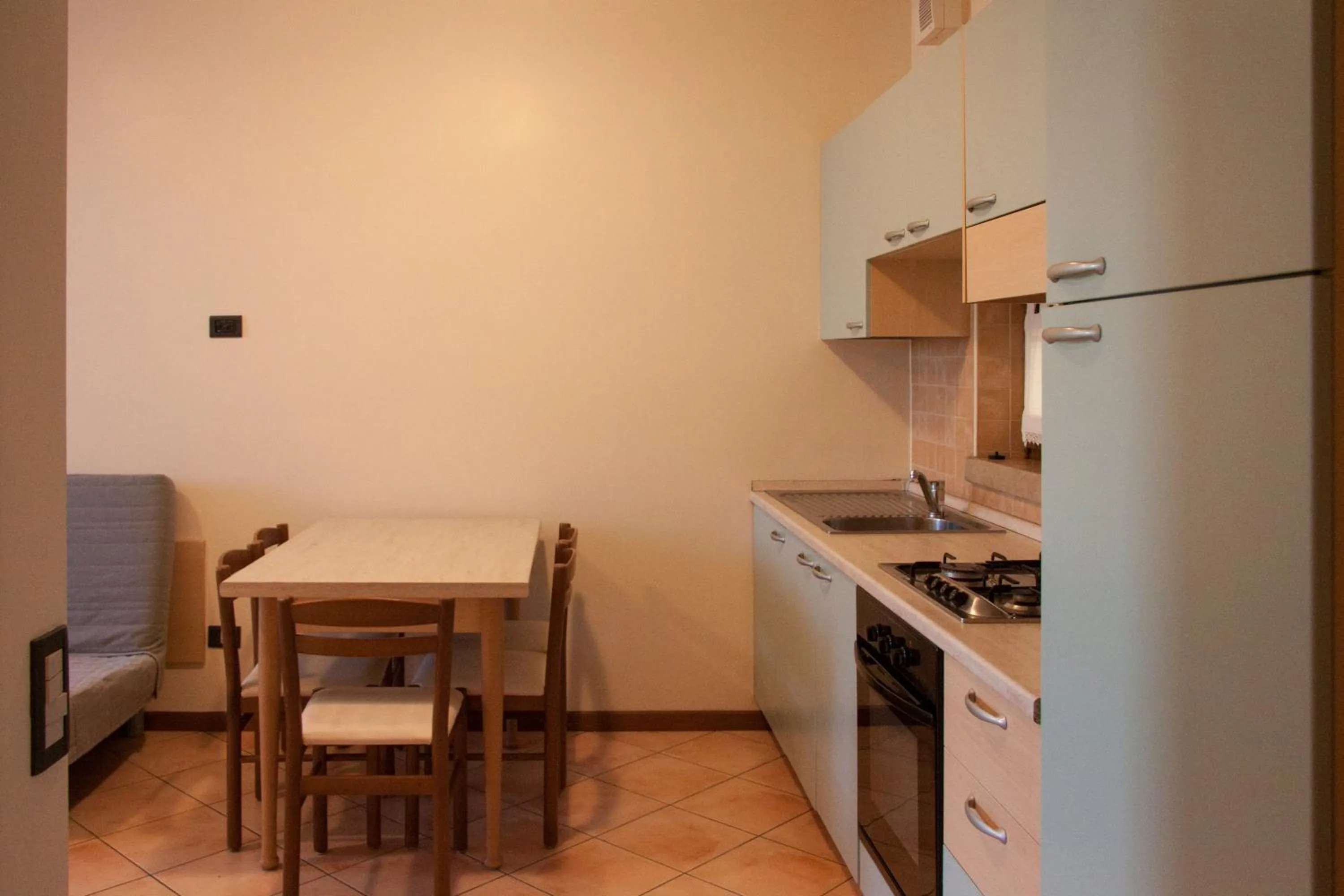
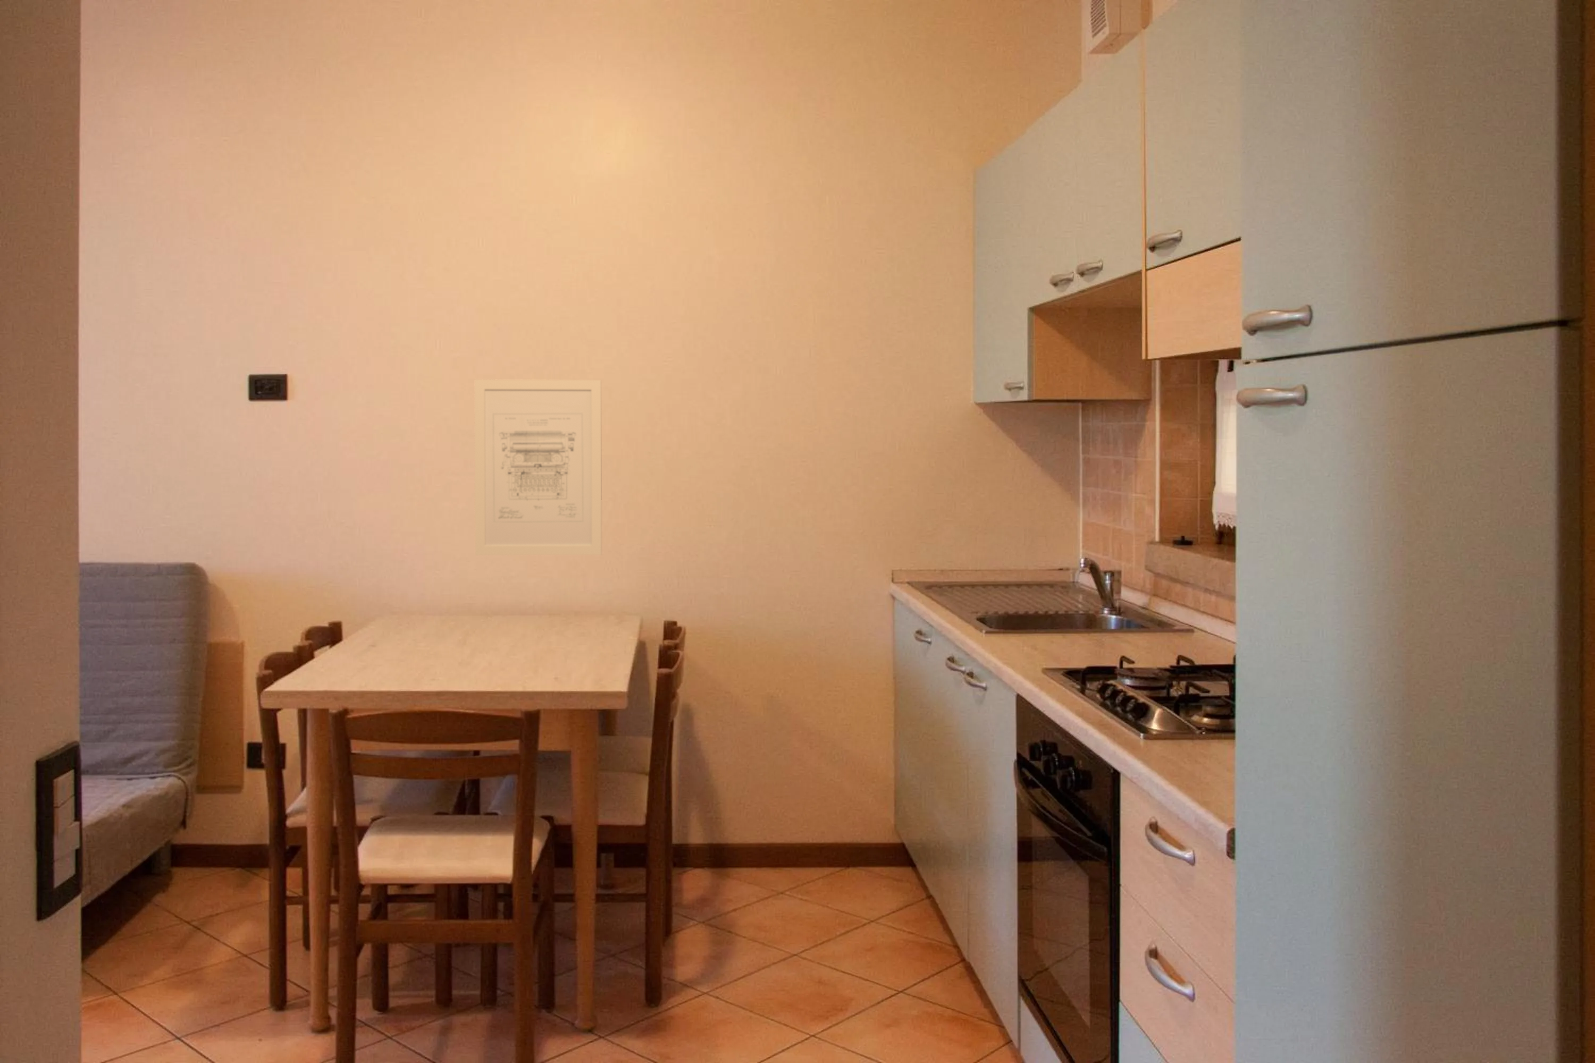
+ wall art [475,378,603,556]
